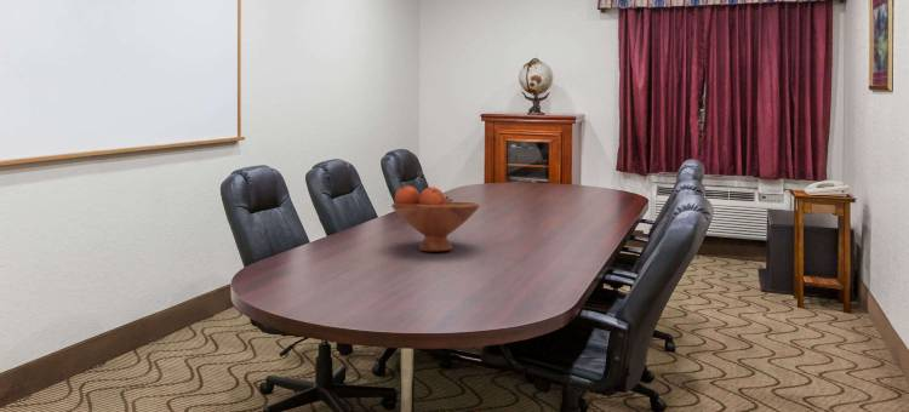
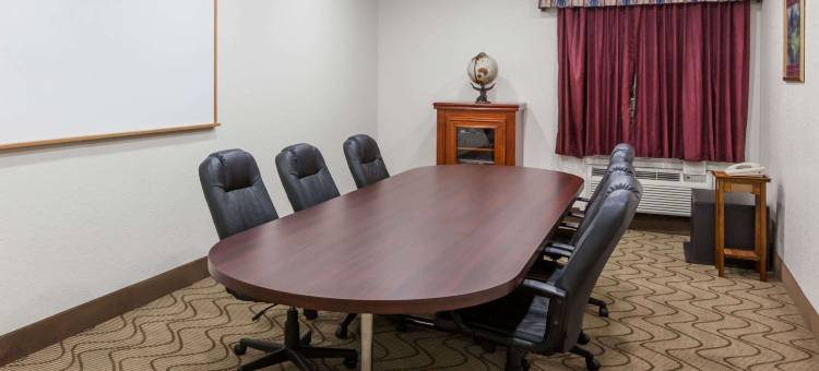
- fruit bowl [390,184,481,252]
